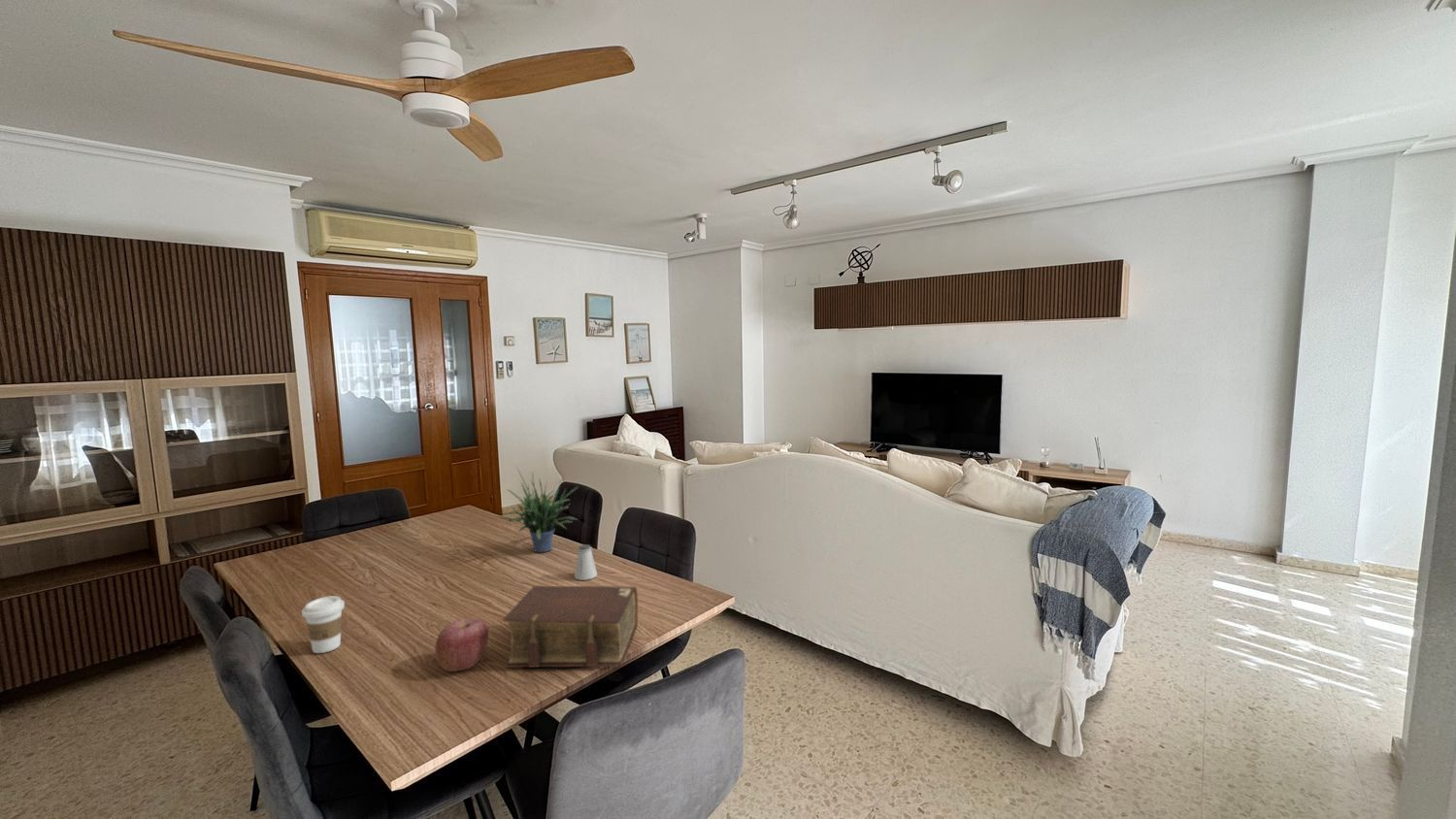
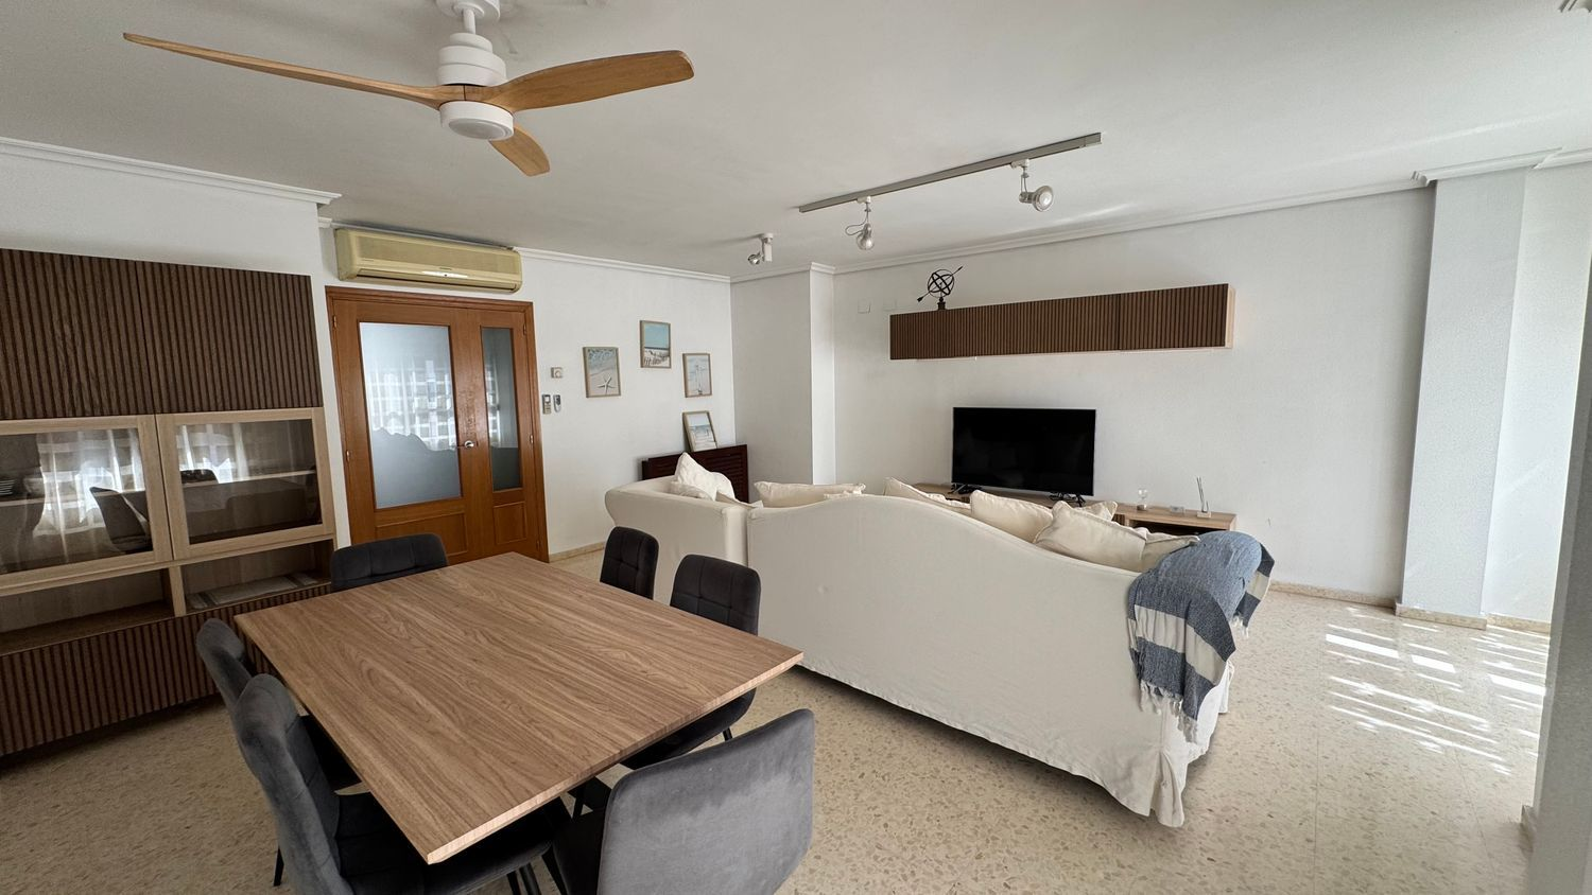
- coffee cup [301,595,346,654]
- bible [502,585,639,669]
- apple [434,618,489,672]
- saltshaker [574,543,598,581]
- potted plant [497,463,579,553]
